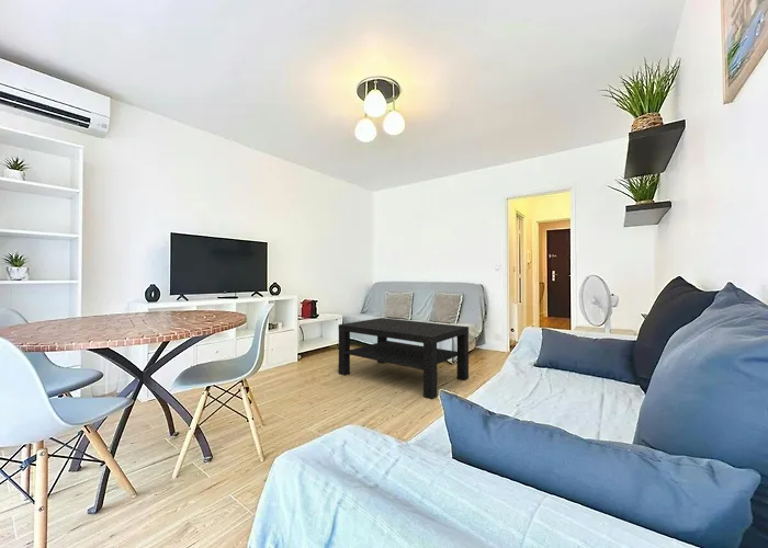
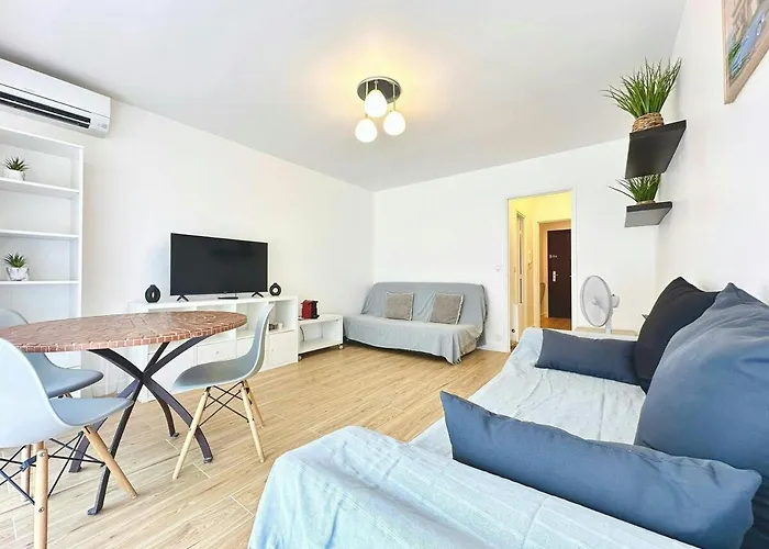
- coffee table [337,317,470,400]
